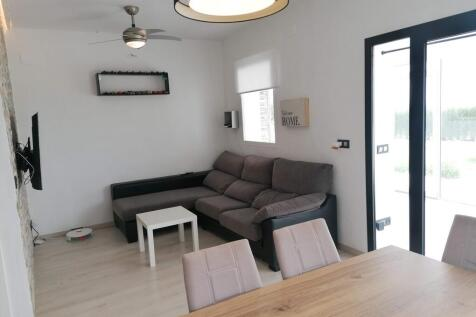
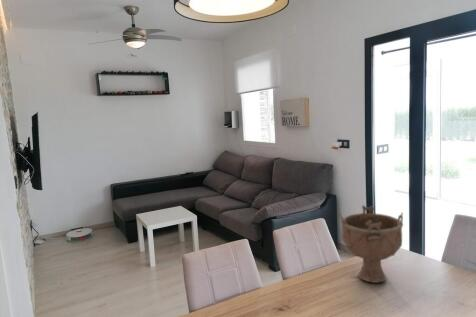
+ decorative bowl [338,204,404,284]
